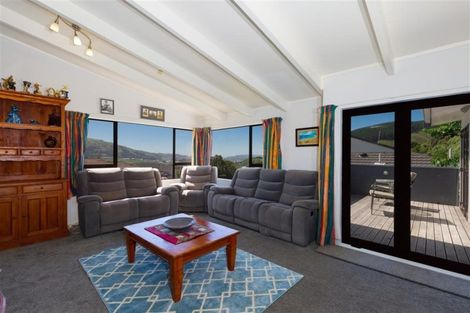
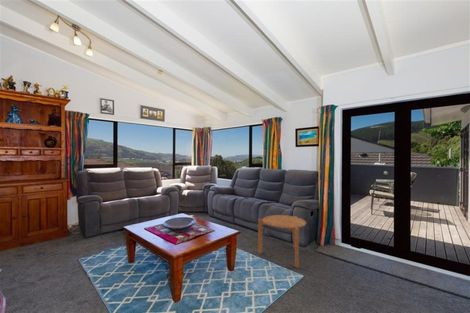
+ side table [257,214,307,269]
